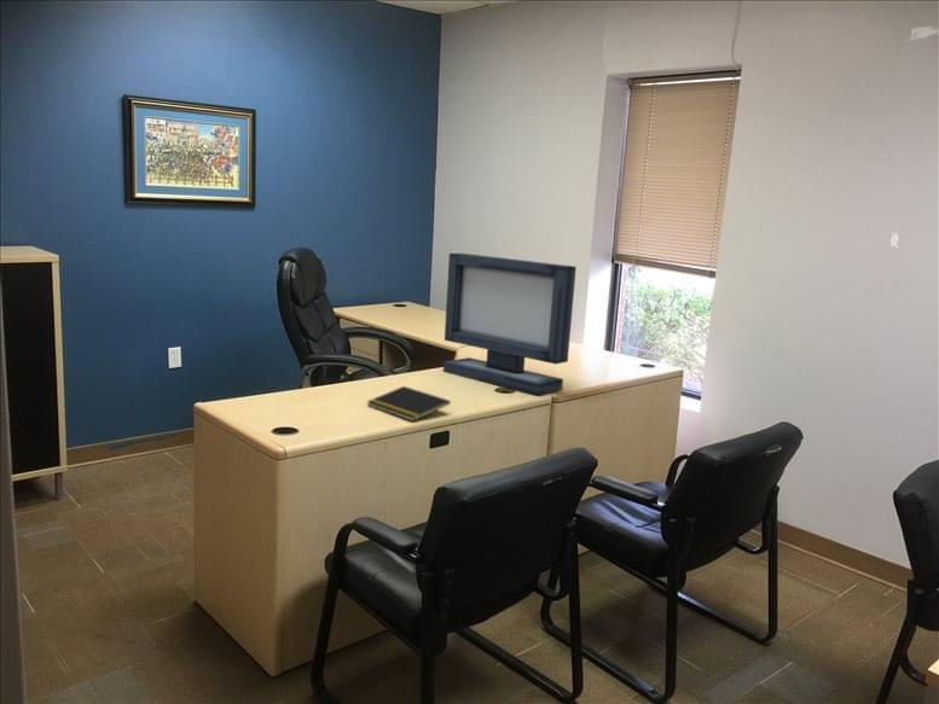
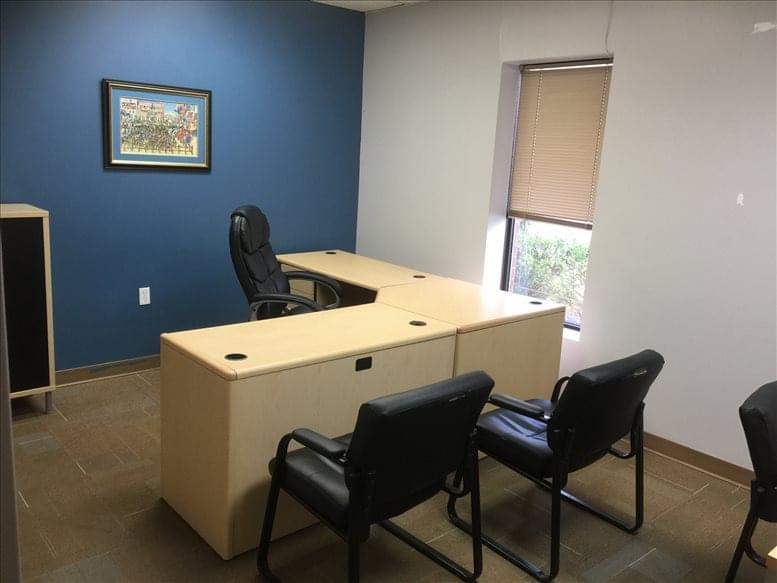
- monitor [442,252,578,396]
- notepad [366,385,452,423]
